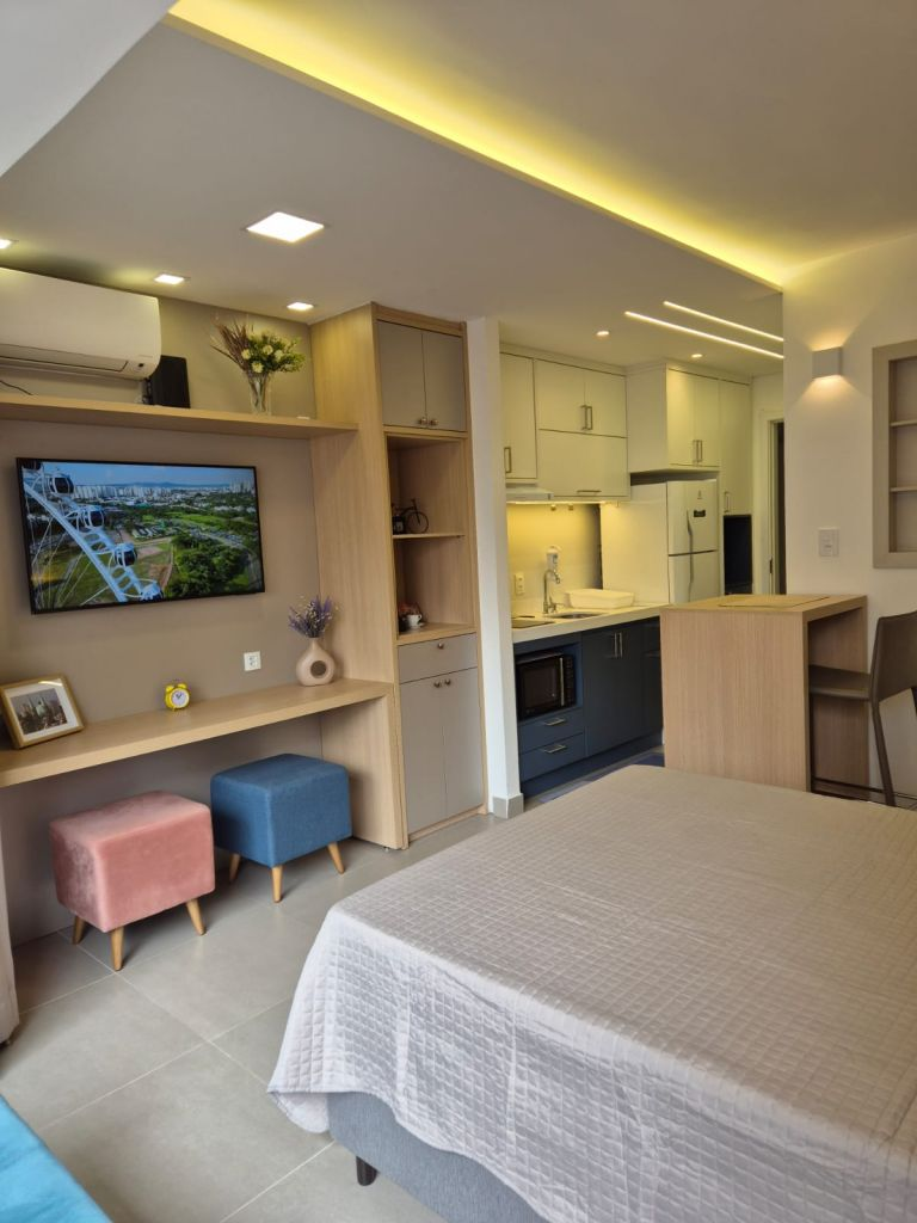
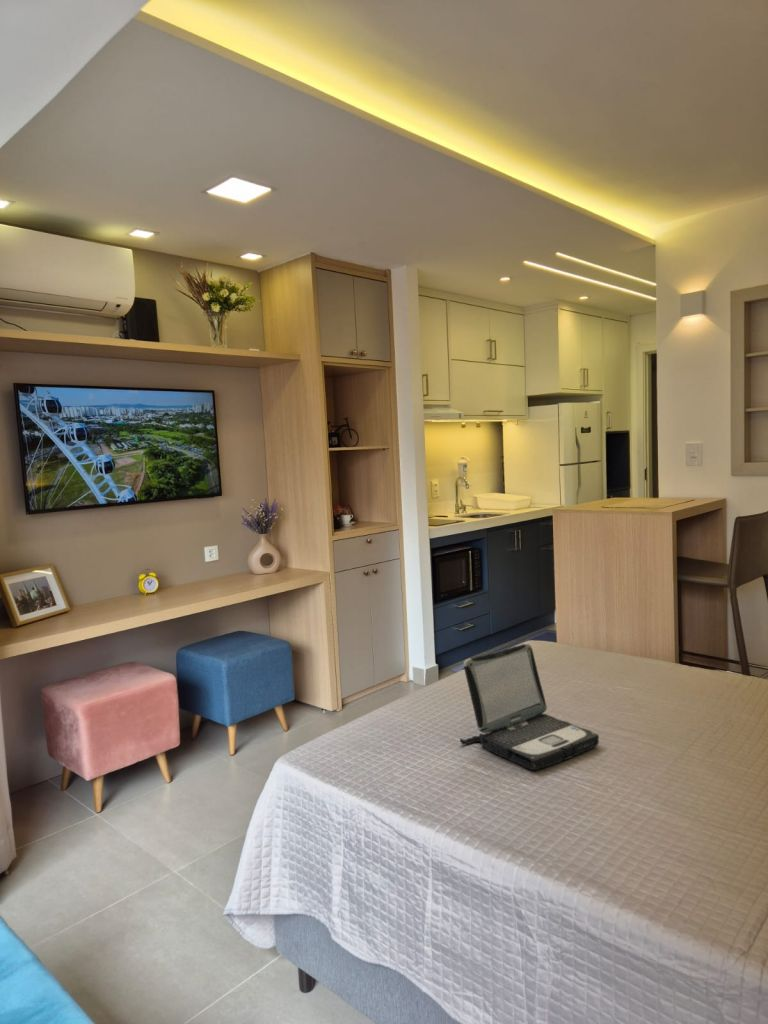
+ laptop [459,643,600,771]
